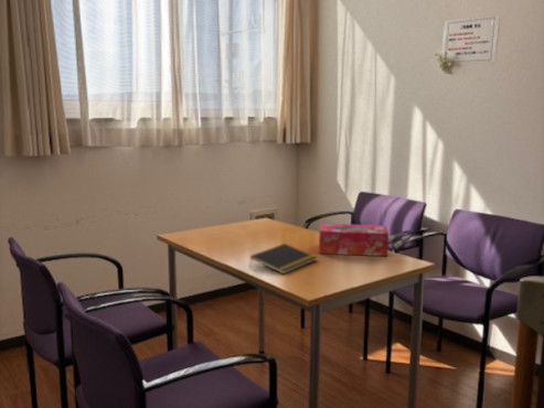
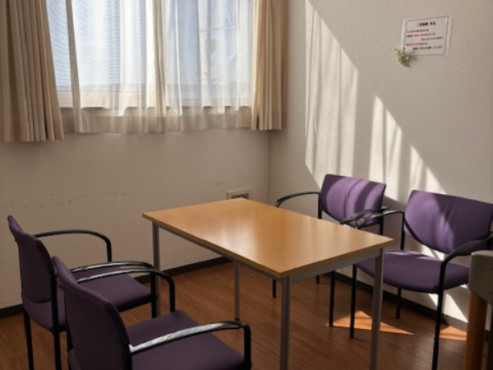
- notepad [248,243,318,275]
- tissue box [318,223,390,257]
